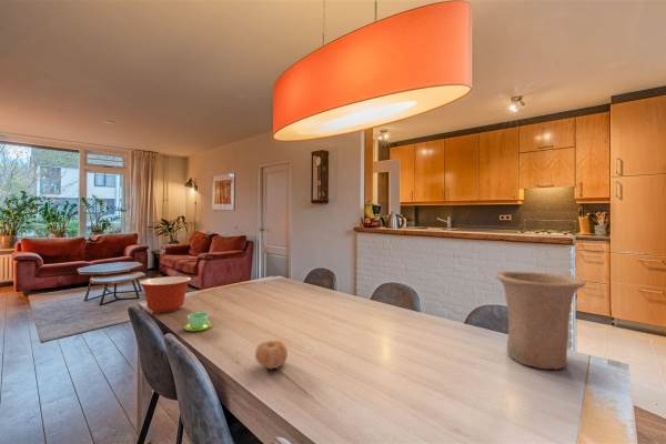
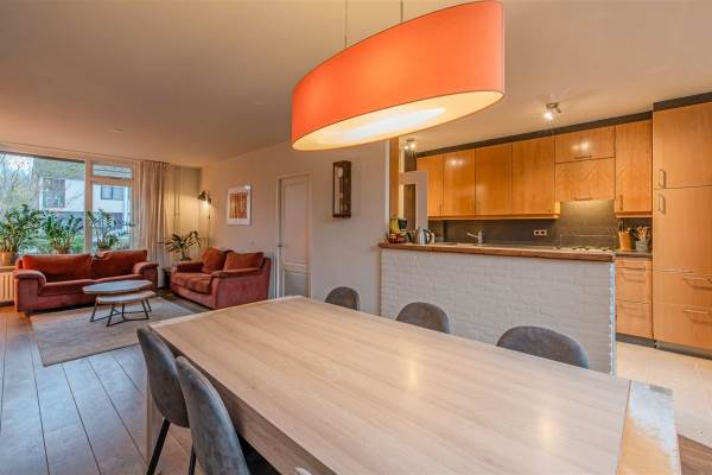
- vase [495,270,587,371]
- fruit [254,340,289,370]
- cup [183,311,213,332]
- mixing bowl [139,275,192,314]
